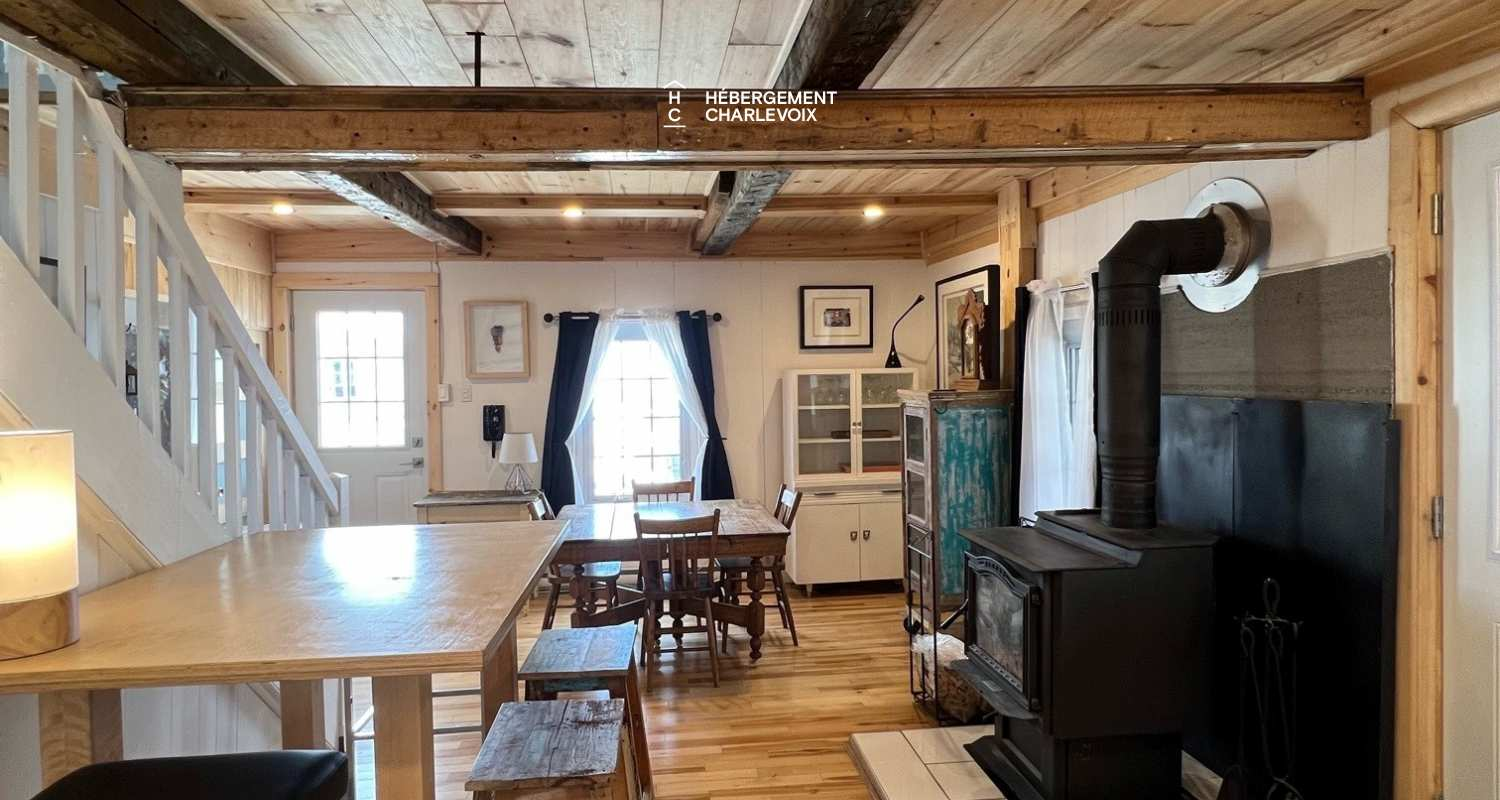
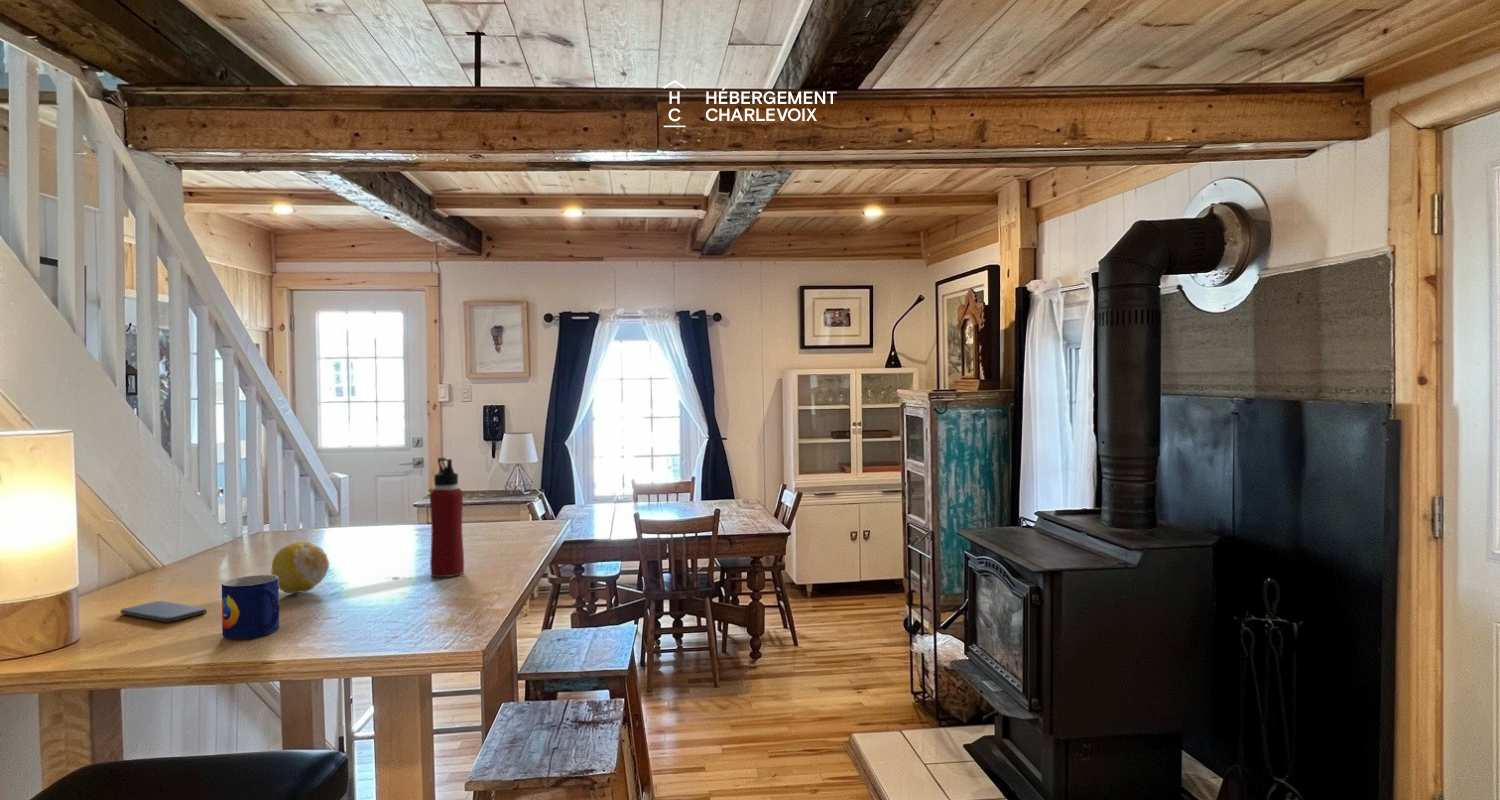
+ mug [221,574,281,640]
+ water bottle [429,456,465,578]
+ smartphone [119,600,207,623]
+ fruit [271,540,331,594]
